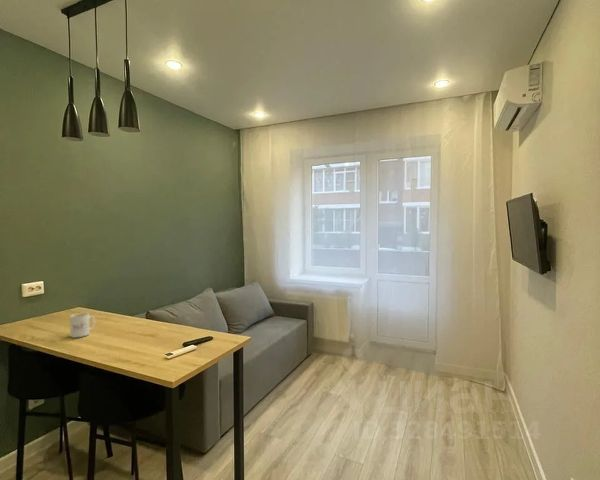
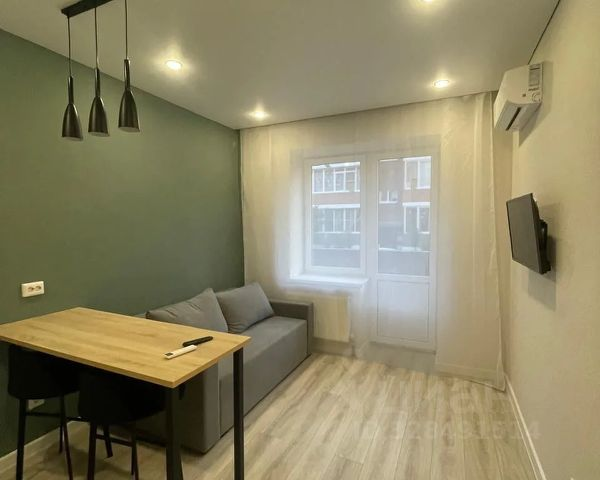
- mug [69,312,96,339]
